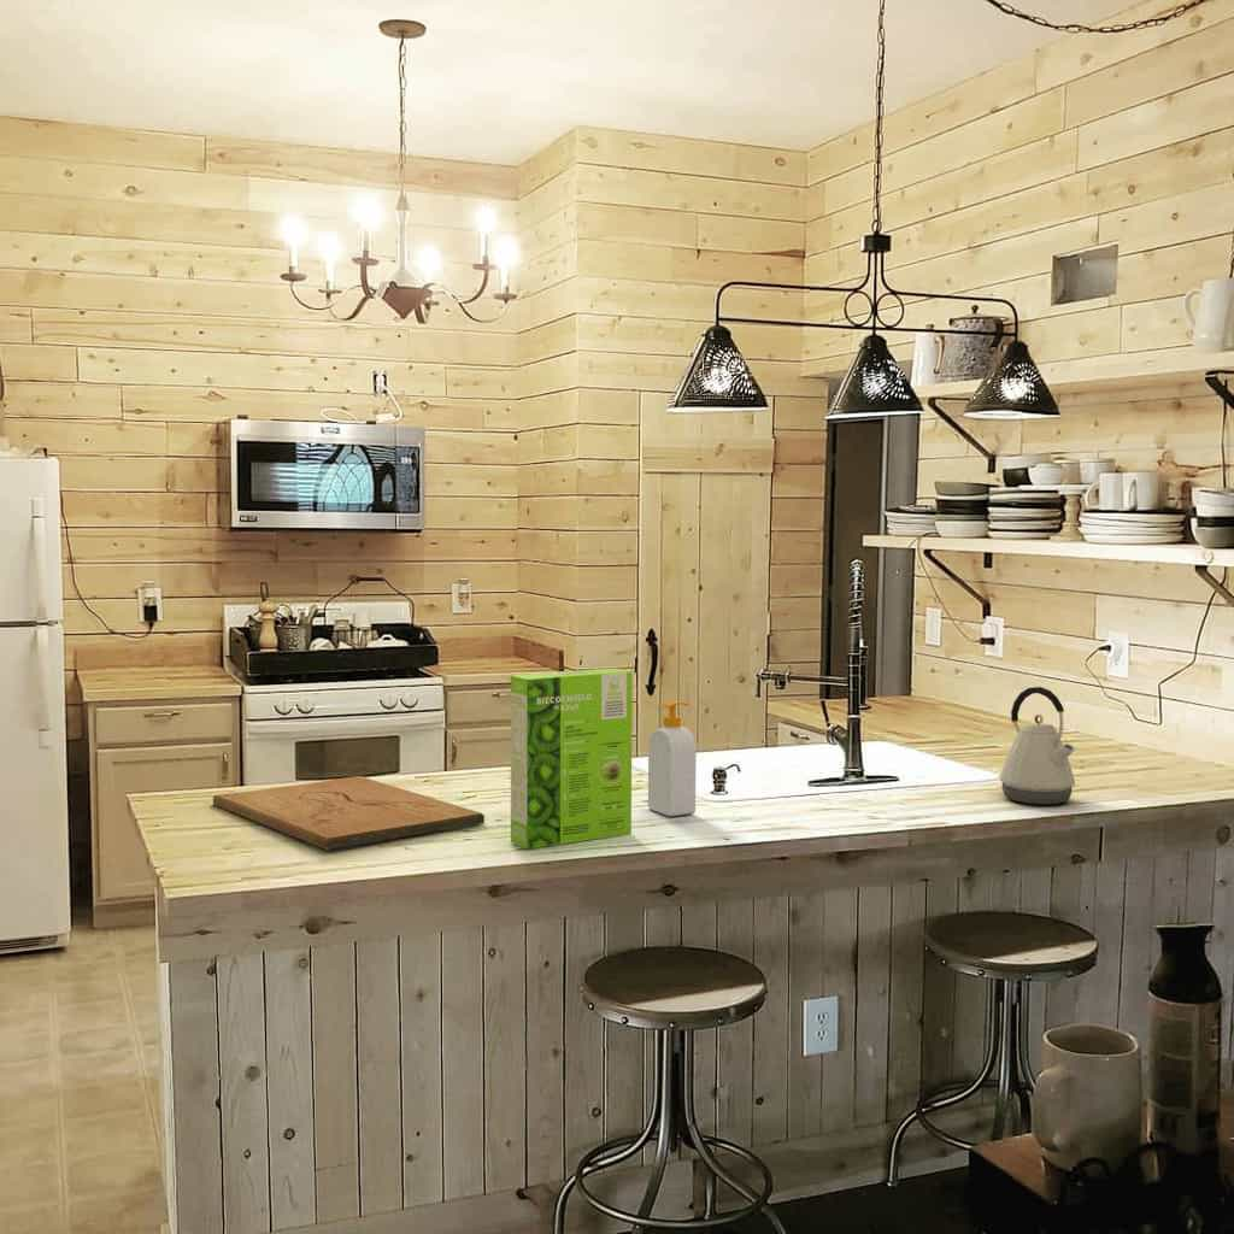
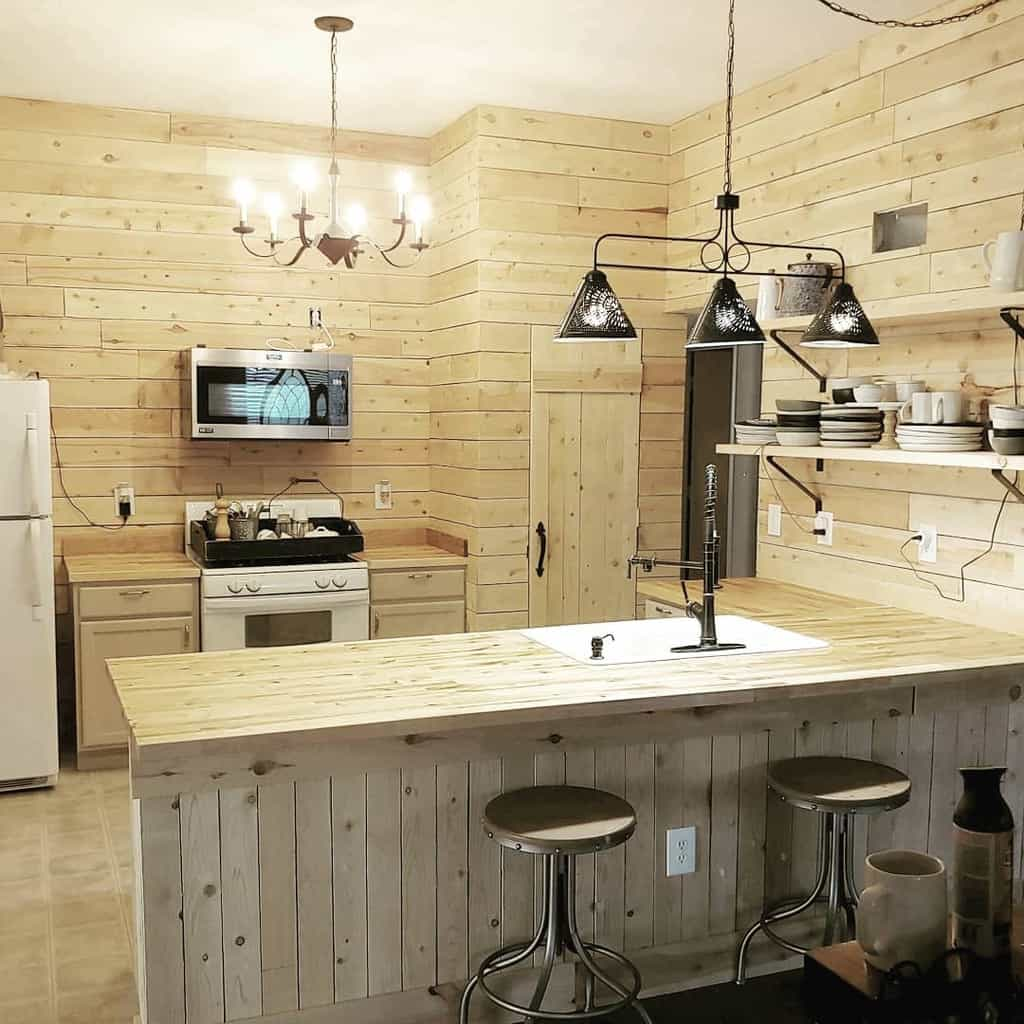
- soap bottle [647,700,698,817]
- cake mix box [510,668,634,850]
- cutting board [212,775,486,851]
- kettle [999,686,1076,806]
